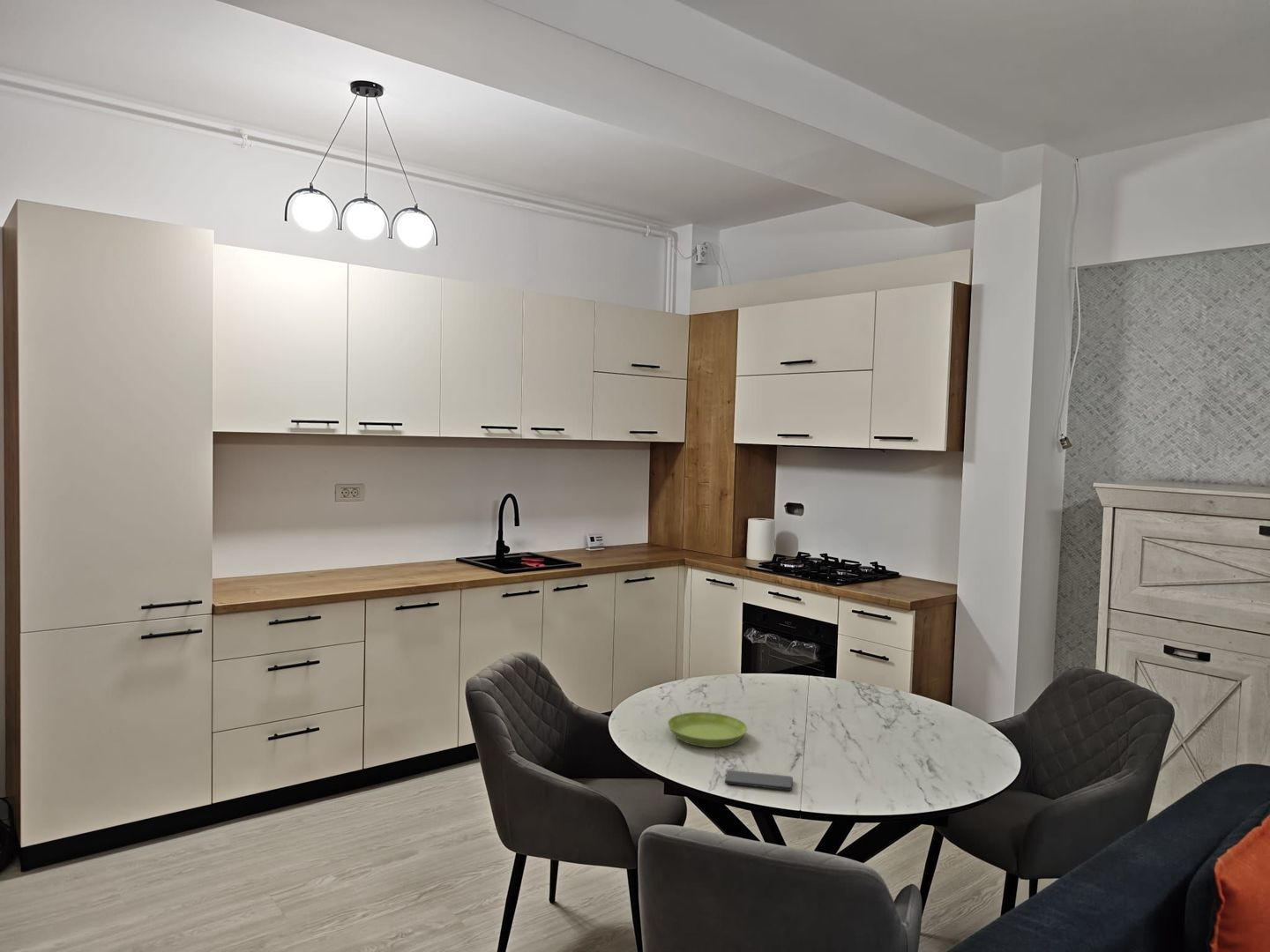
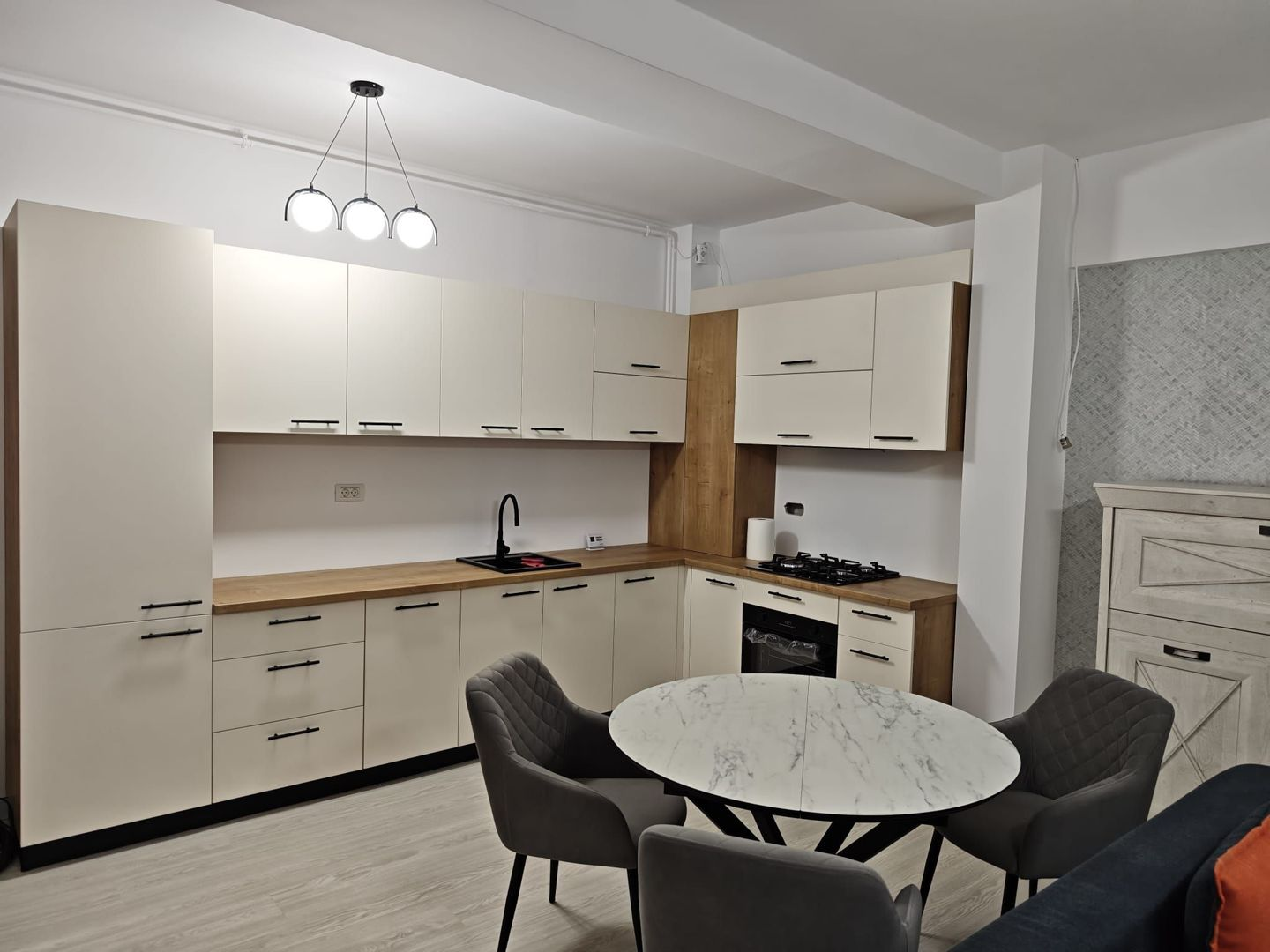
- saucer [667,711,748,748]
- smartphone [724,770,794,792]
